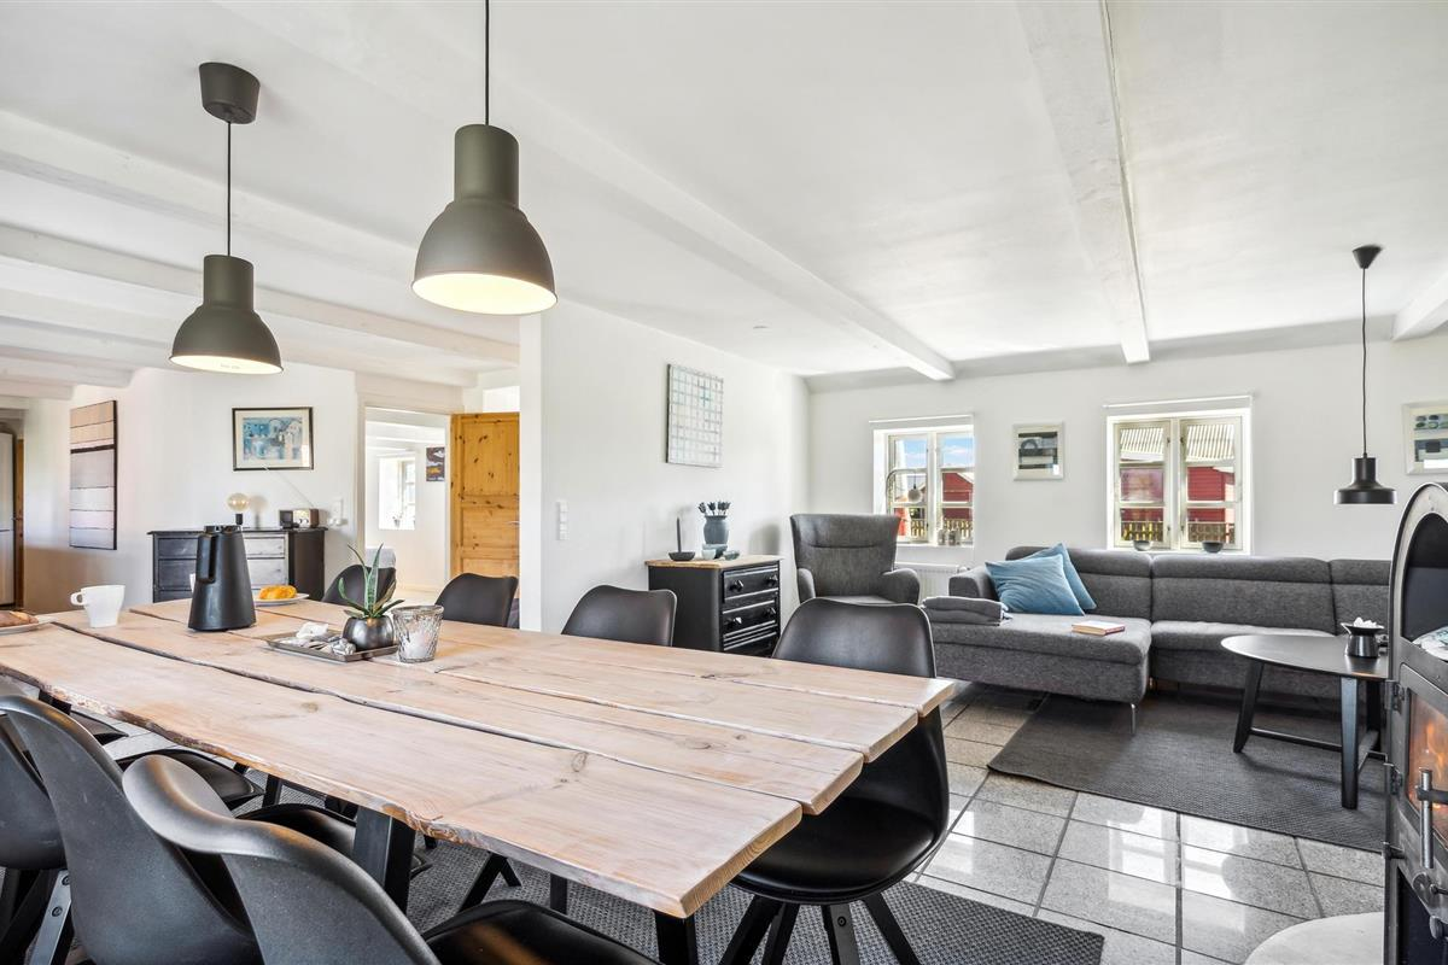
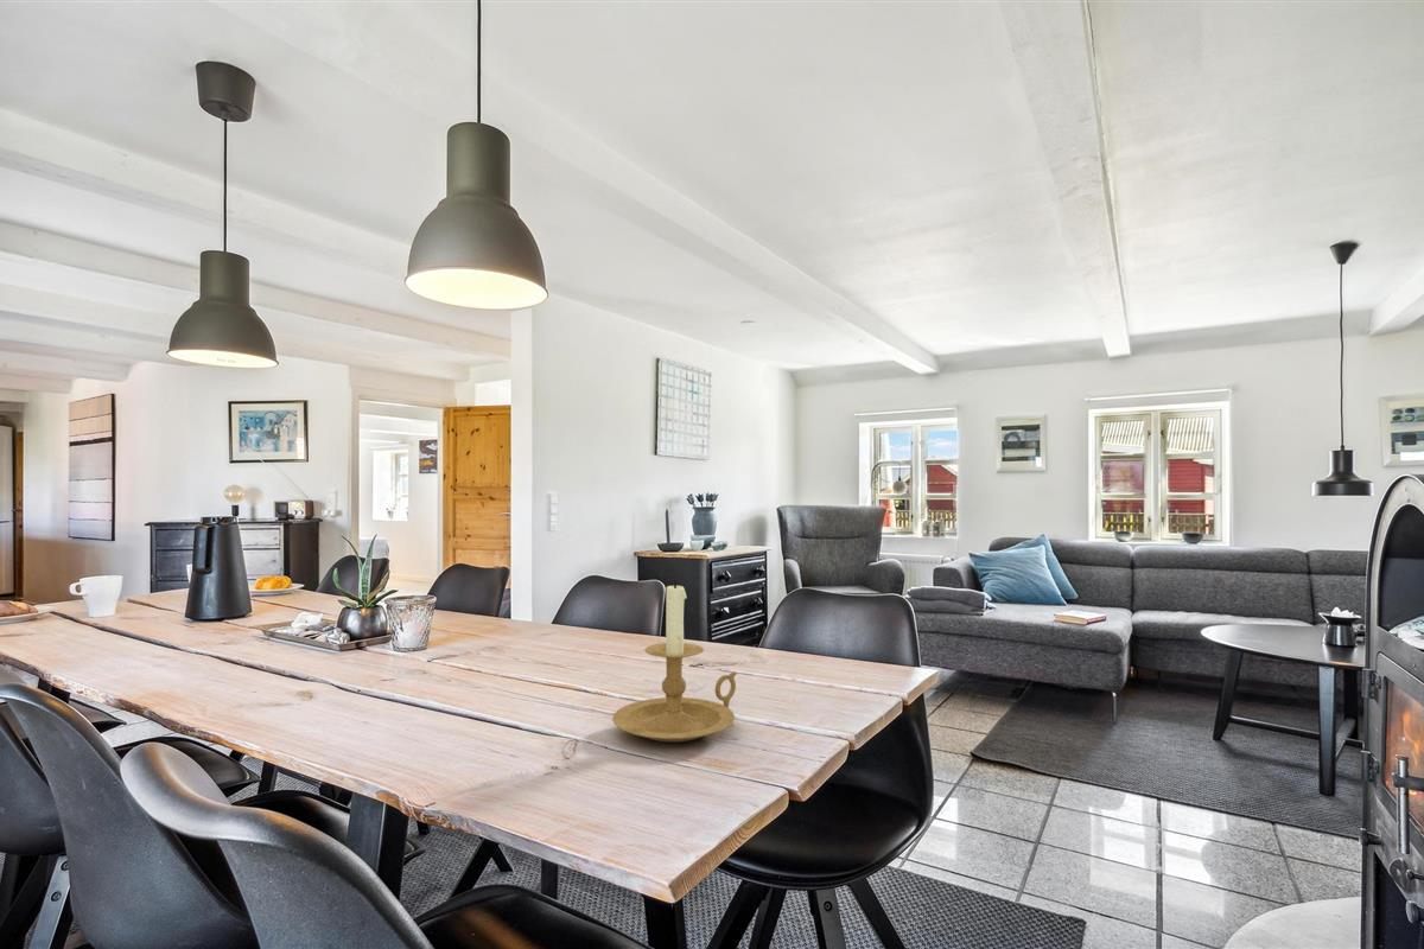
+ candle holder [611,579,738,744]
